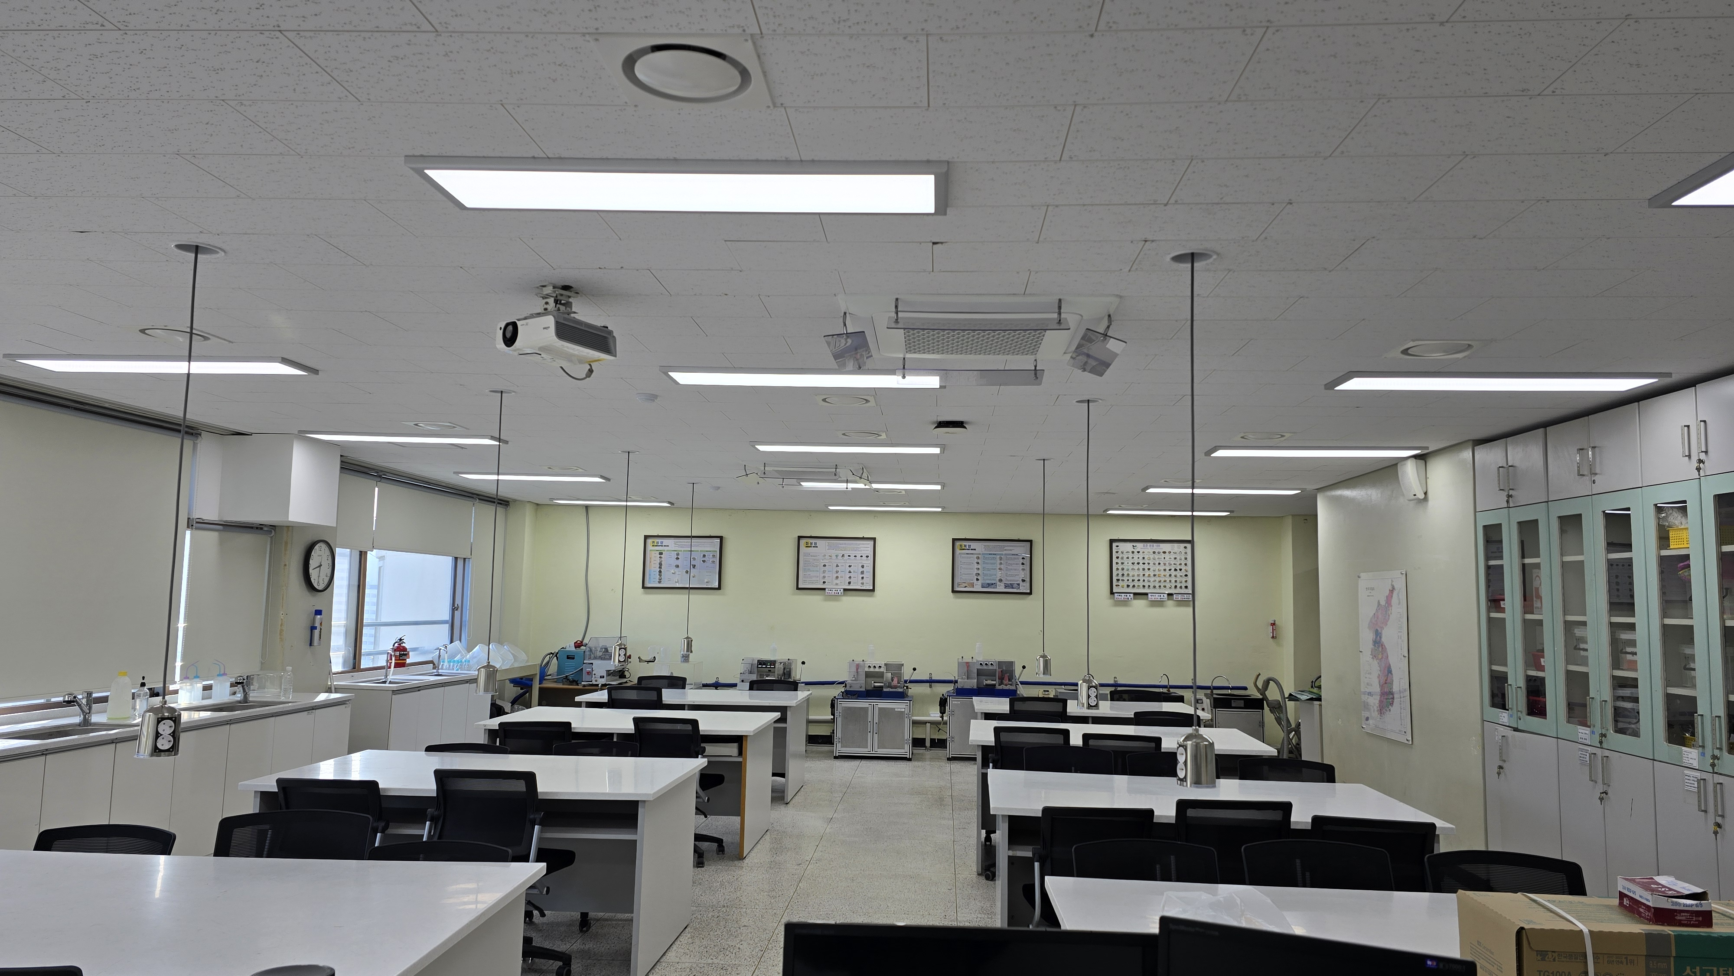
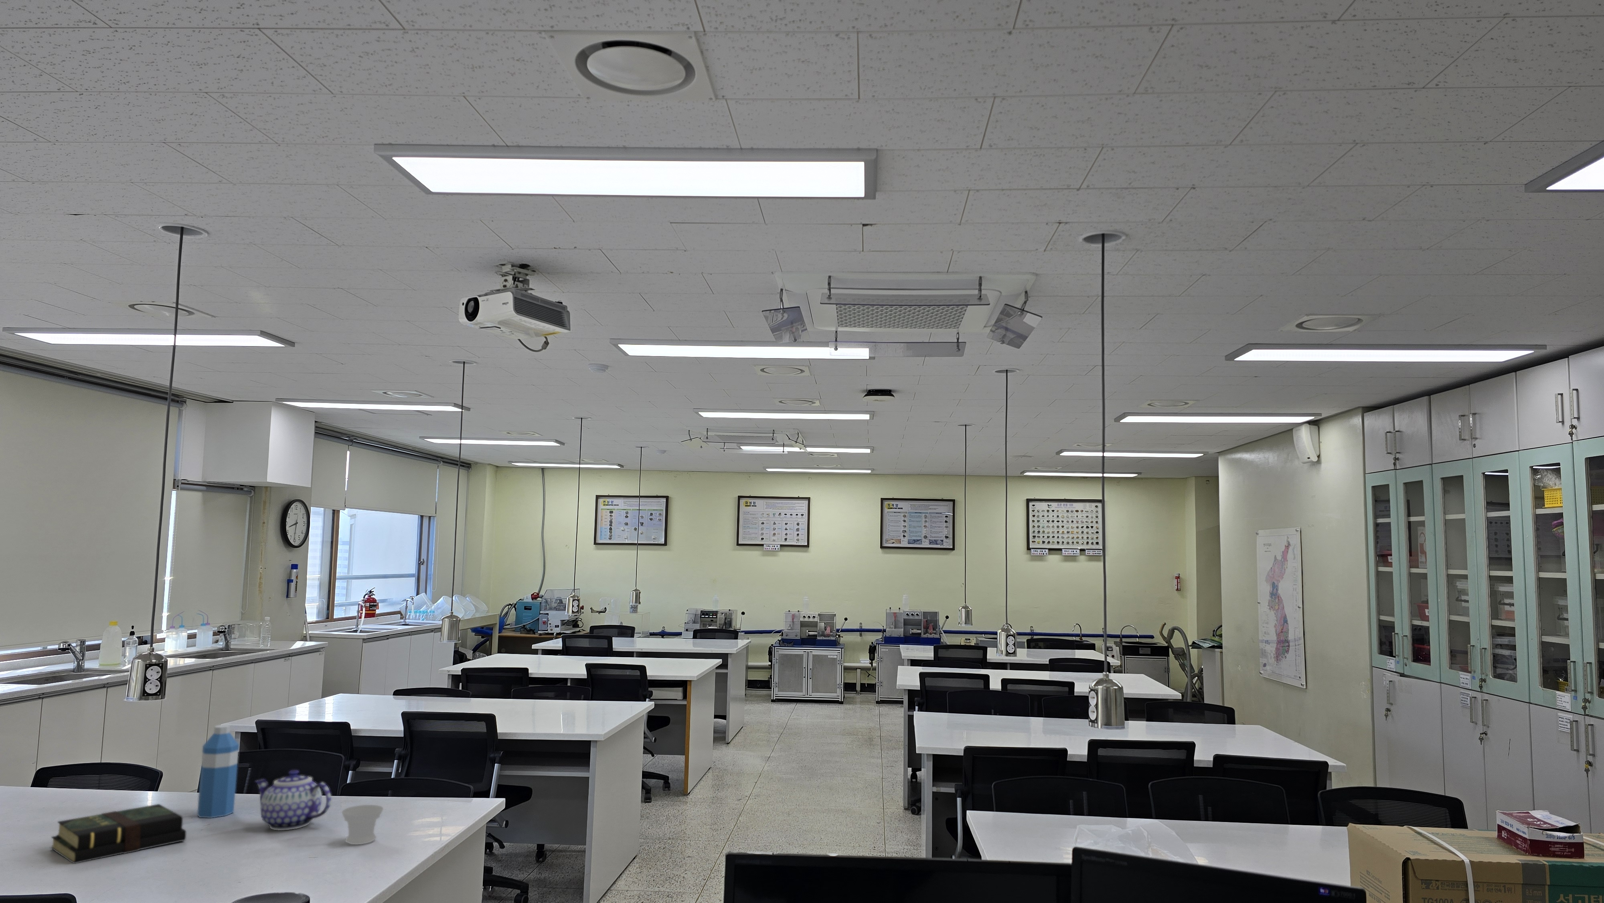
+ cup [342,804,383,845]
+ water bottle [197,725,239,818]
+ teapot [254,769,332,830]
+ book [50,804,186,864]
